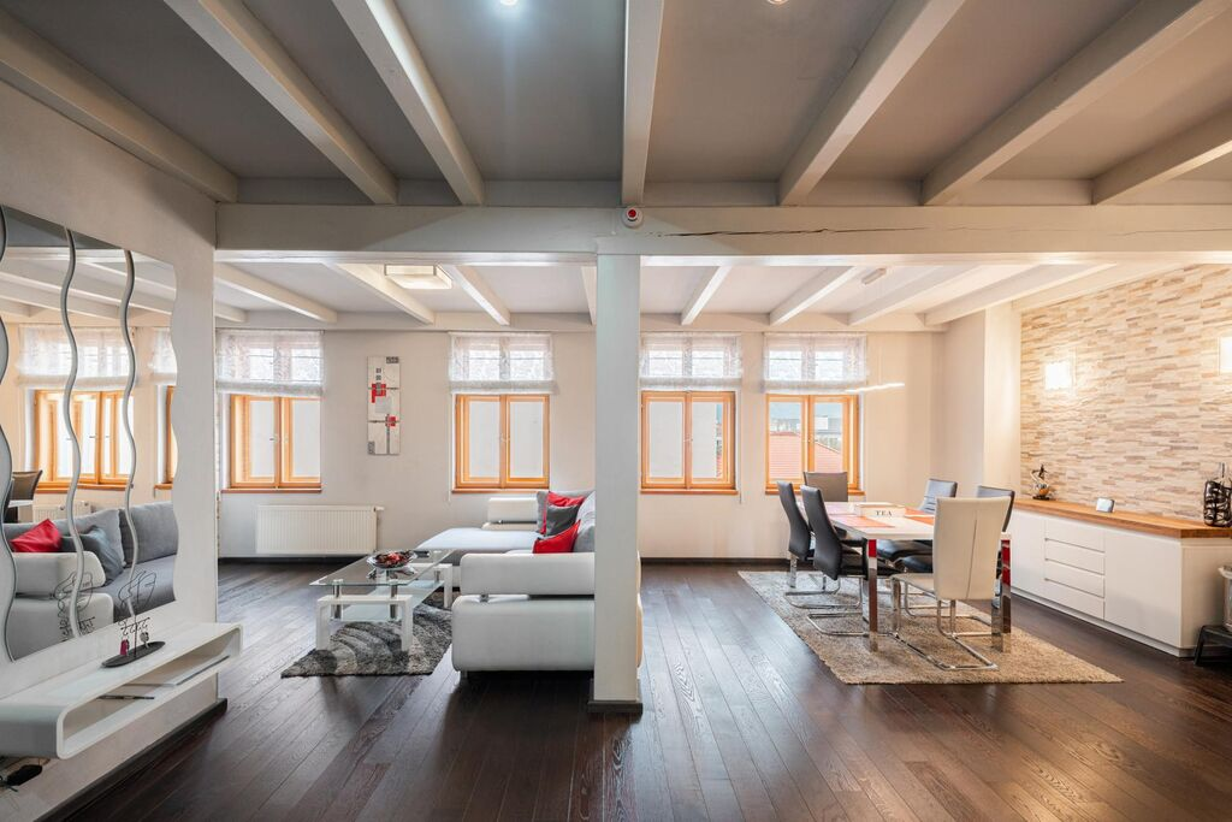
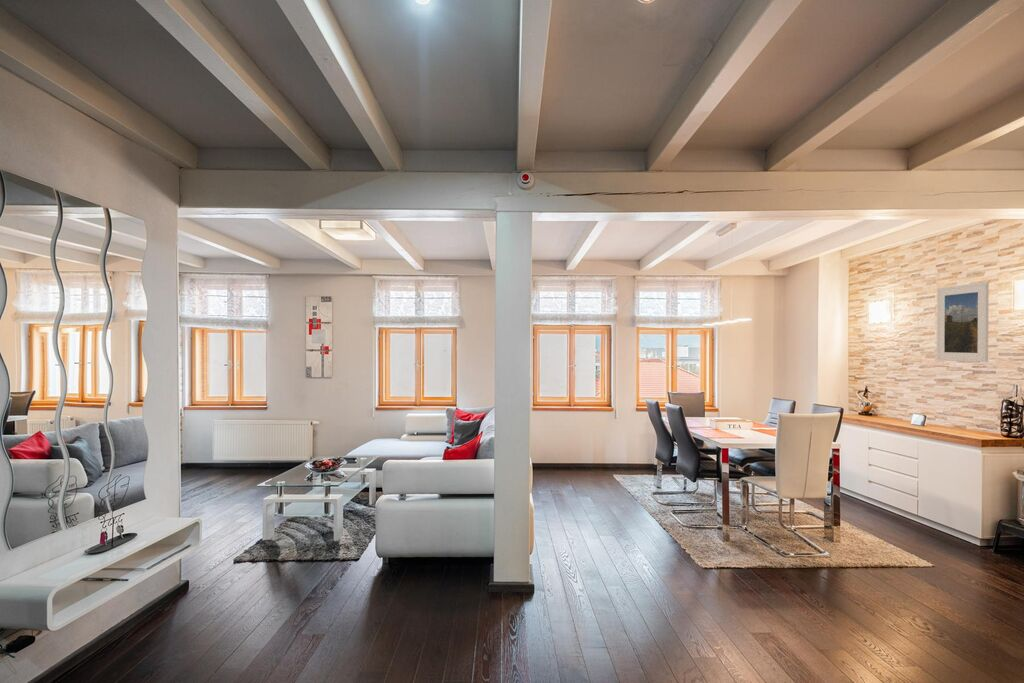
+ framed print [936,281,990,363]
